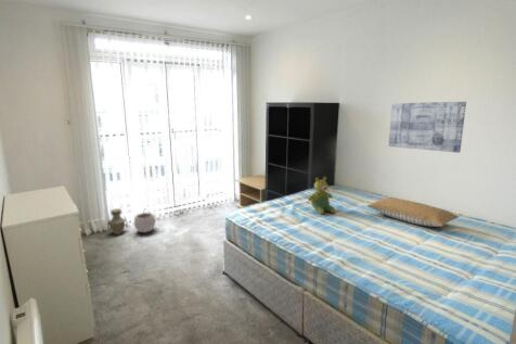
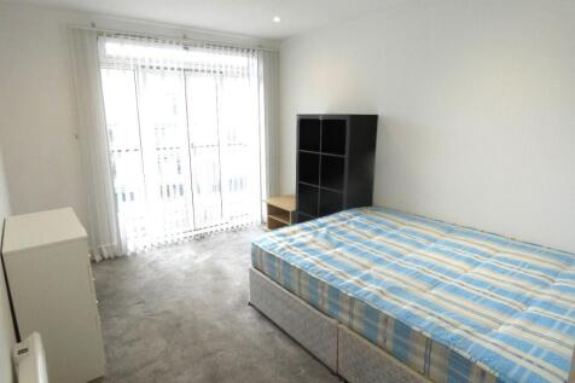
- wall art [388,101,467,154]
- plant pot [133,206,156,233]
- teddy bear [307,176,336,215]
- vase [106,207,129,235]
- pillow [365,196,460,228]
